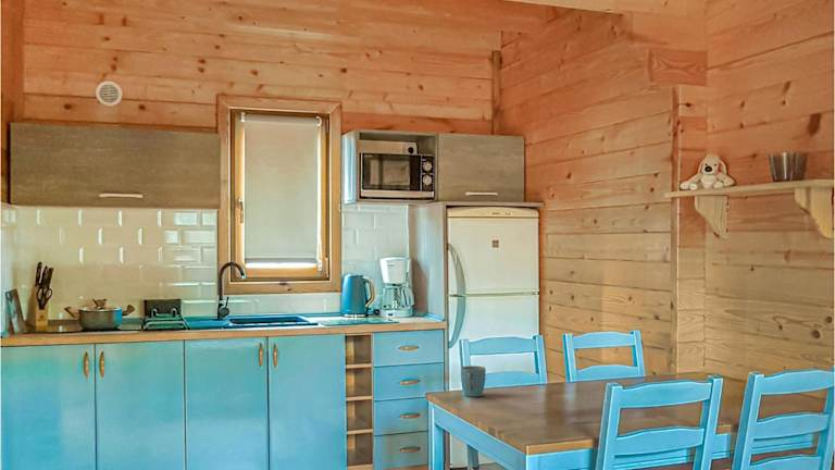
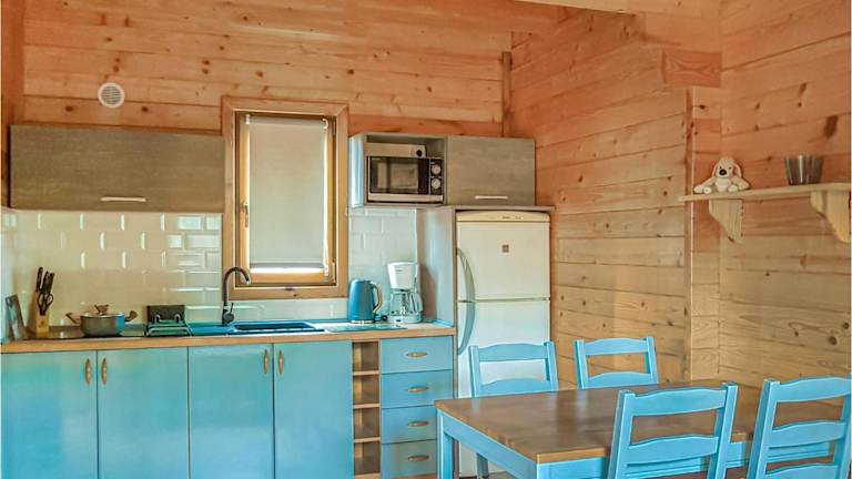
- mug [460,364,487,398]
